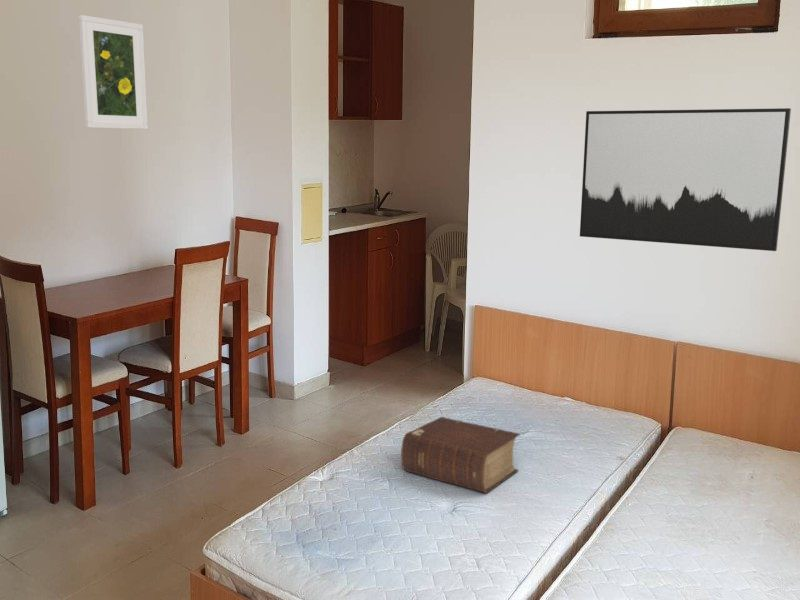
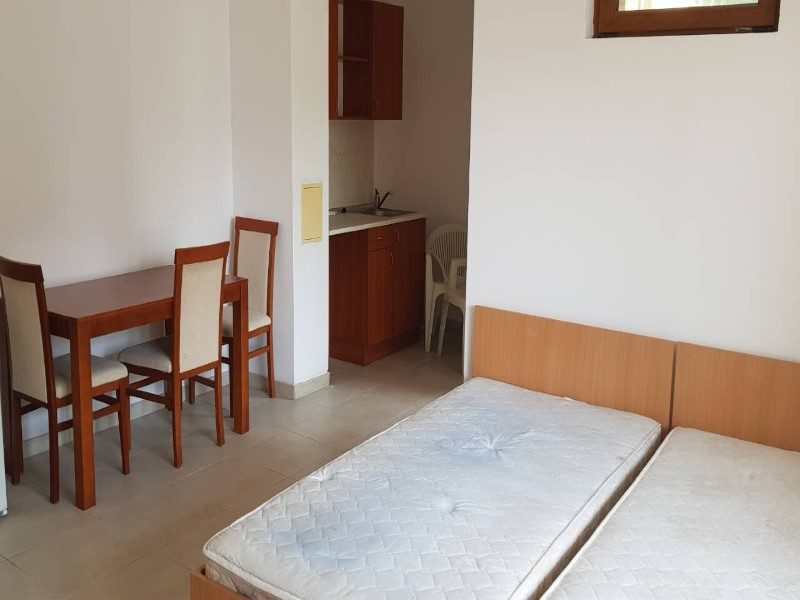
- bible [400,416,521,494]
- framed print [77,14,149,130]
- wall art [579,107,792,252]
